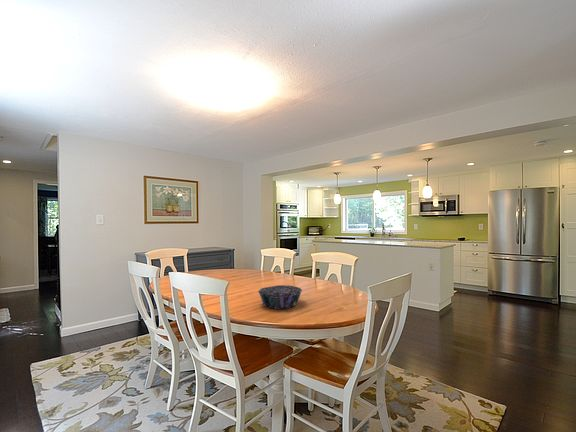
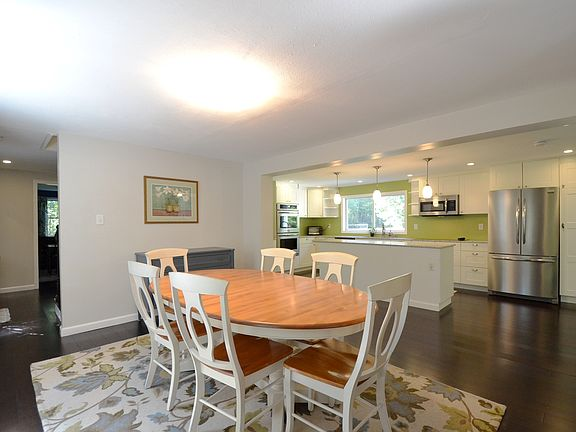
- decorative bowl [257,284,303,310]
